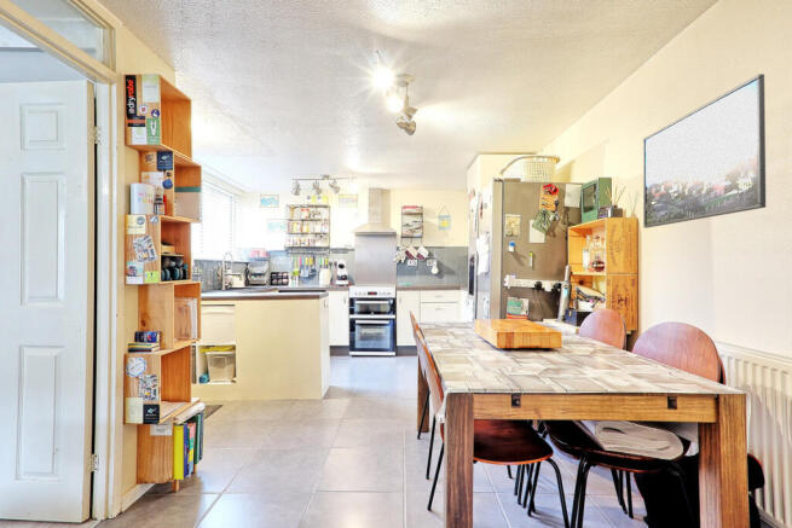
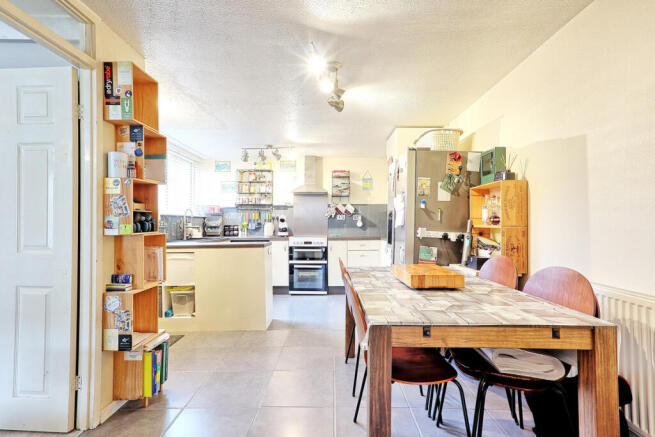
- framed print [642,72,767,230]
